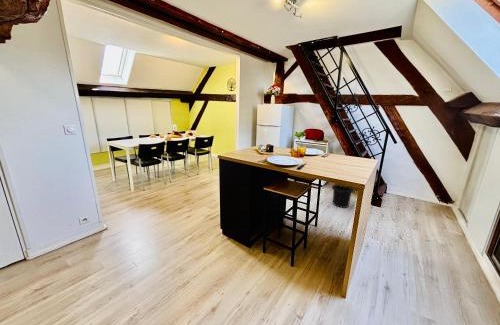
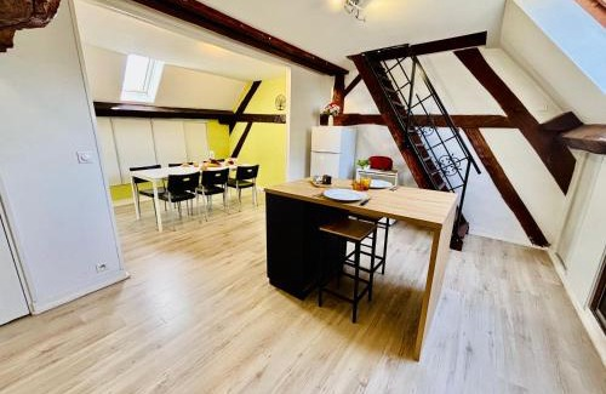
- trash can [331,184,355,209]
